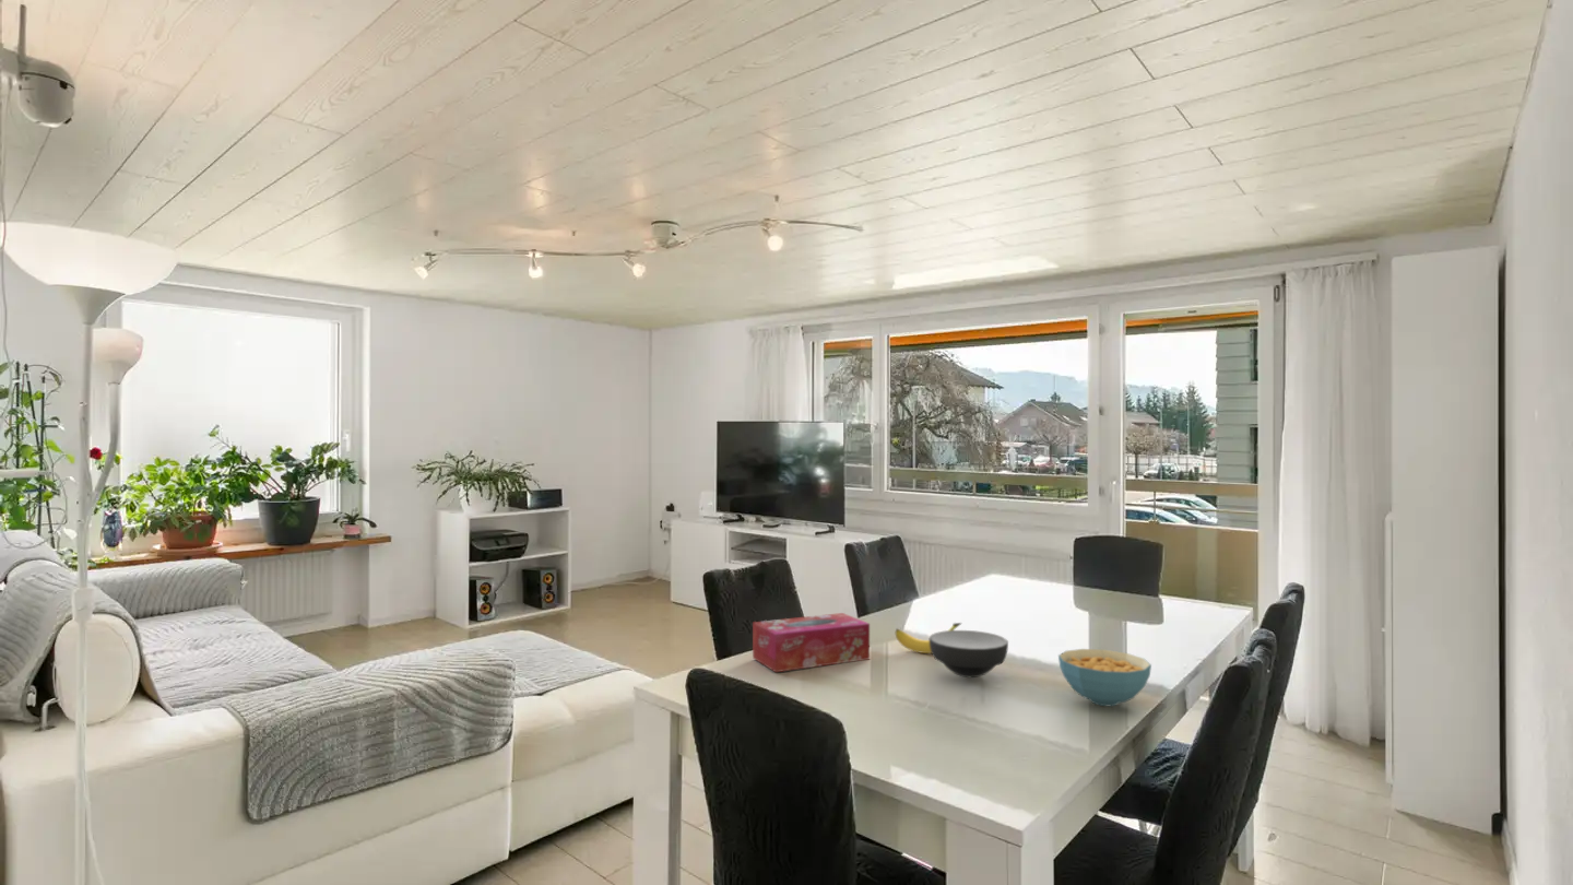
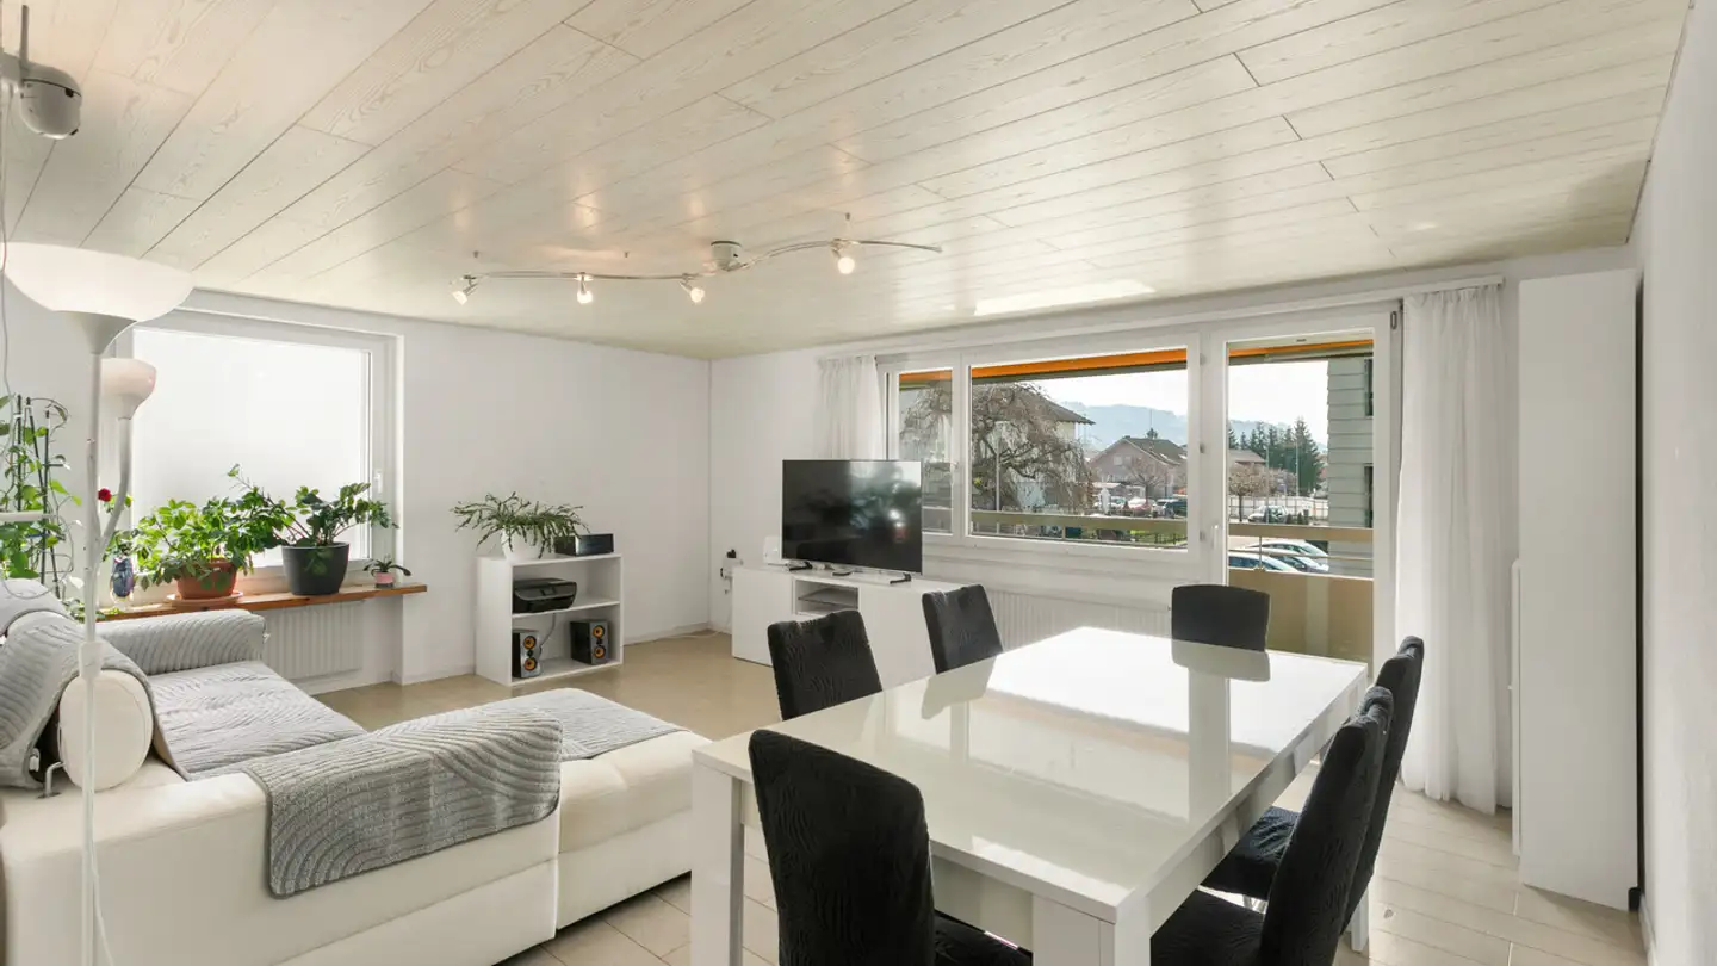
- cereal bowl [1057,648,1152,707]
- banana [895,622,962,654]
- bowl [929,629,1009,678]
- tissue box [752,612,871,673]
